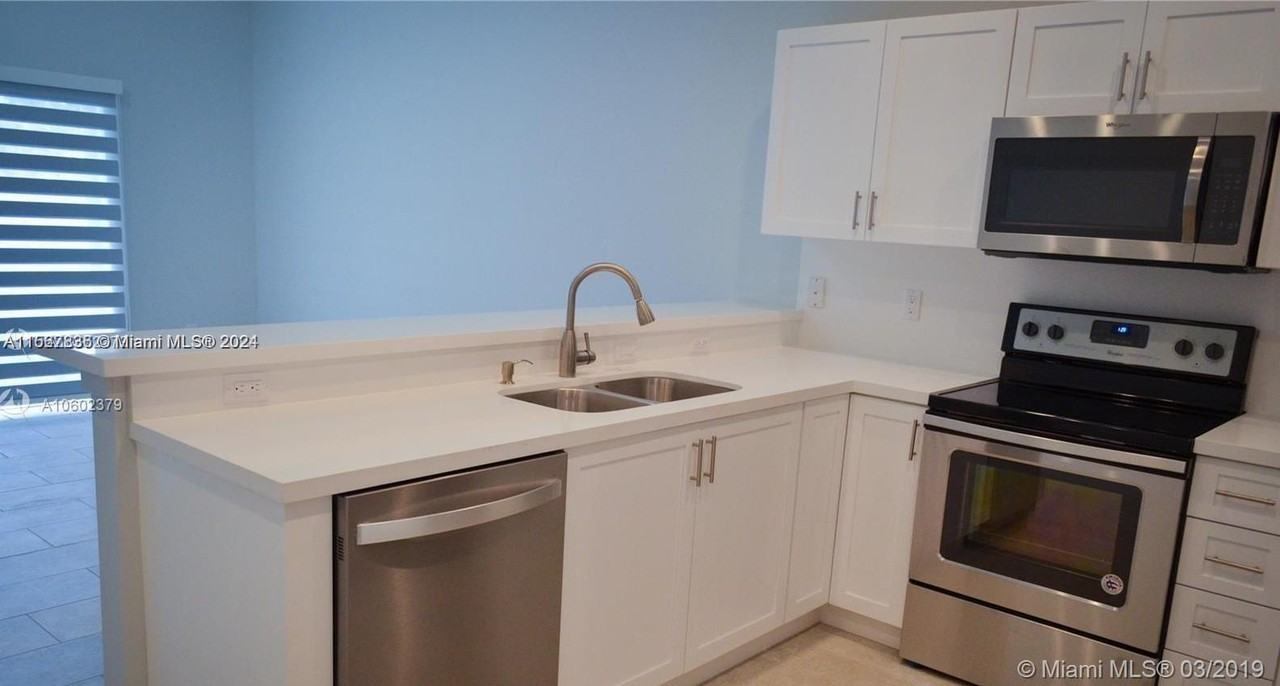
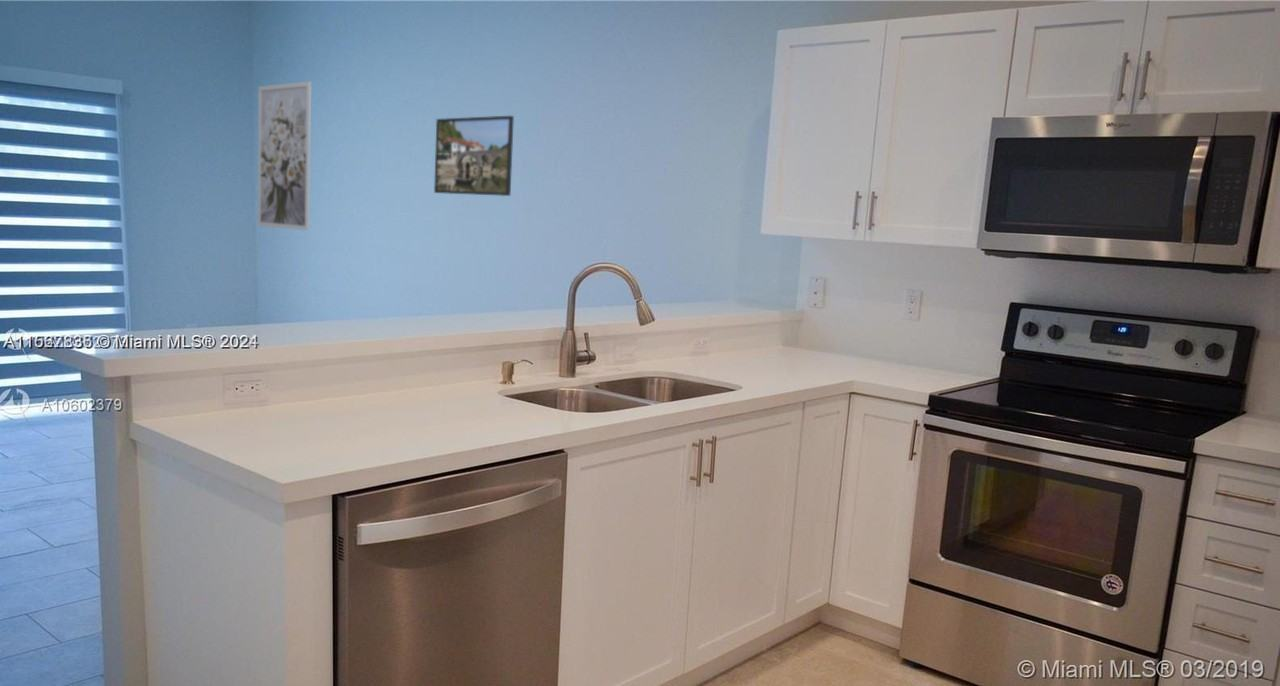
+ wall art [257,80,312,232]
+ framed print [433,115,515,197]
